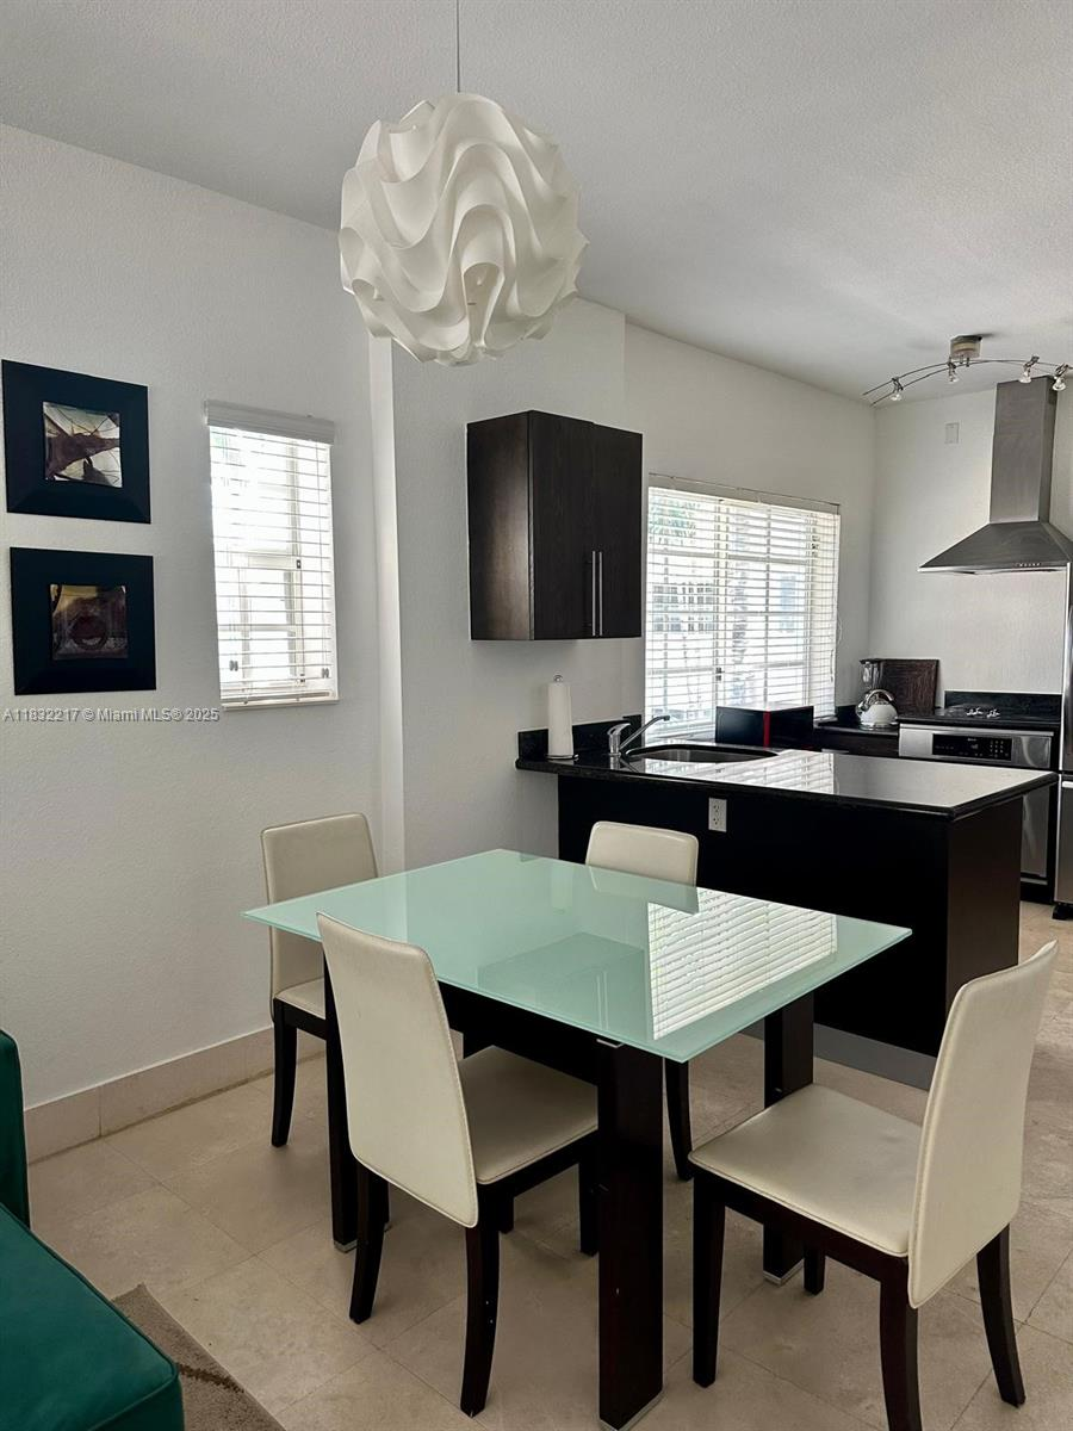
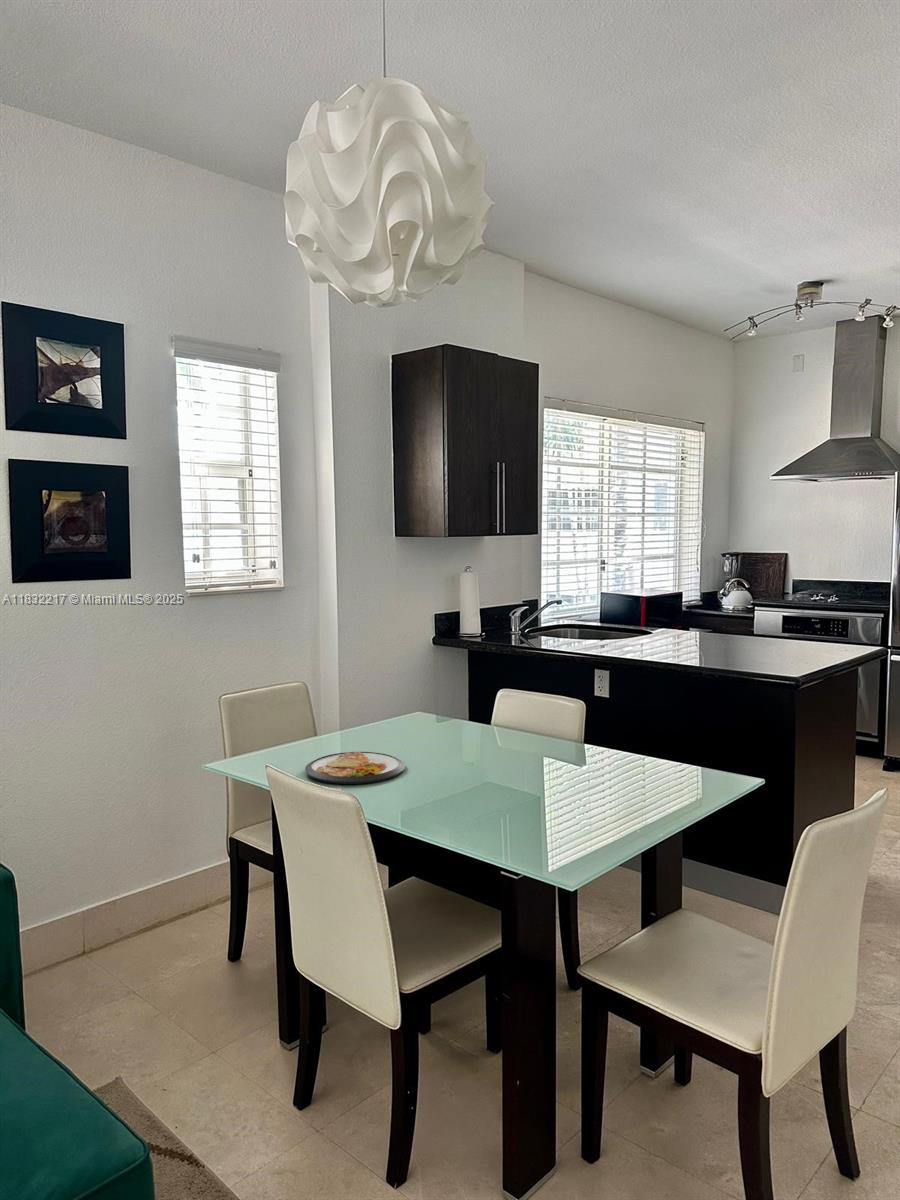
+ dish [304,751,406,785]
